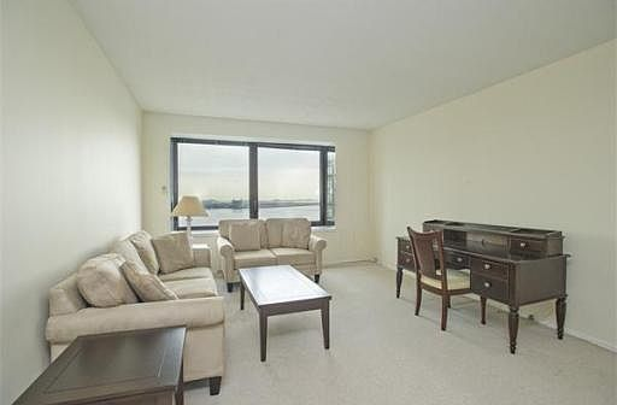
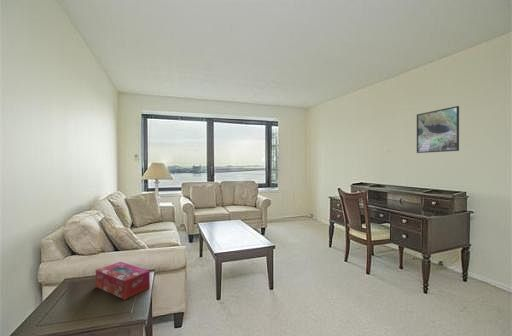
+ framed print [416,105,460,154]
+ tissue box [95,261,151,301]
